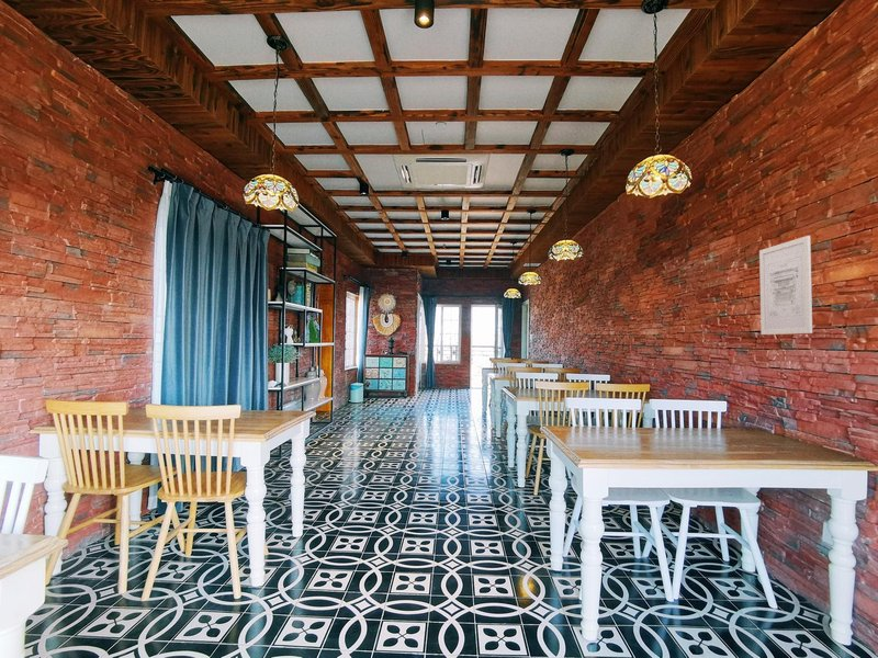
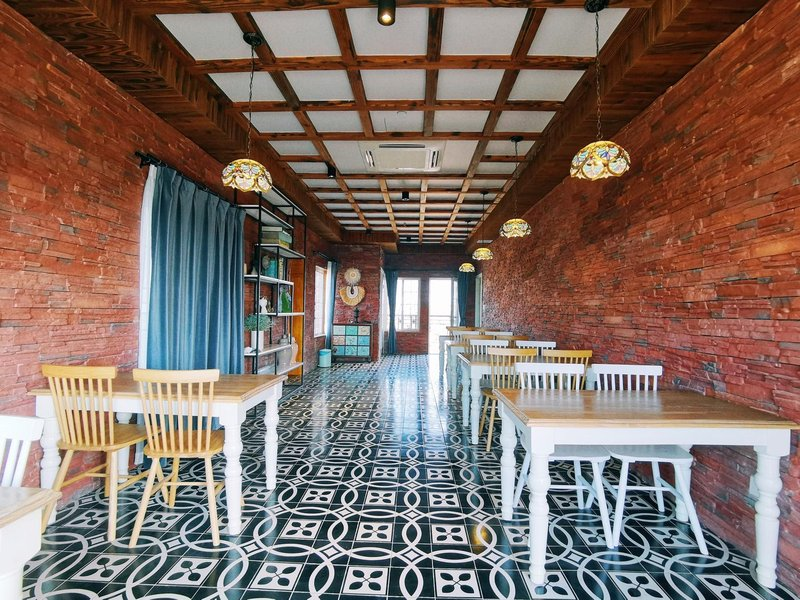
- wall art [758,235,813,336]
